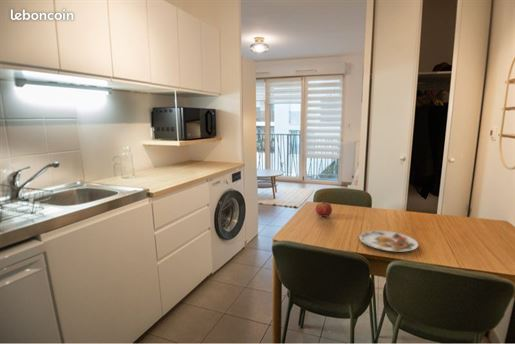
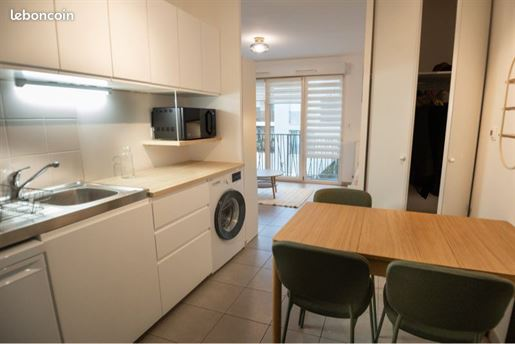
- plate [358,230,419,252]
- fruit [314,200,333,218]
